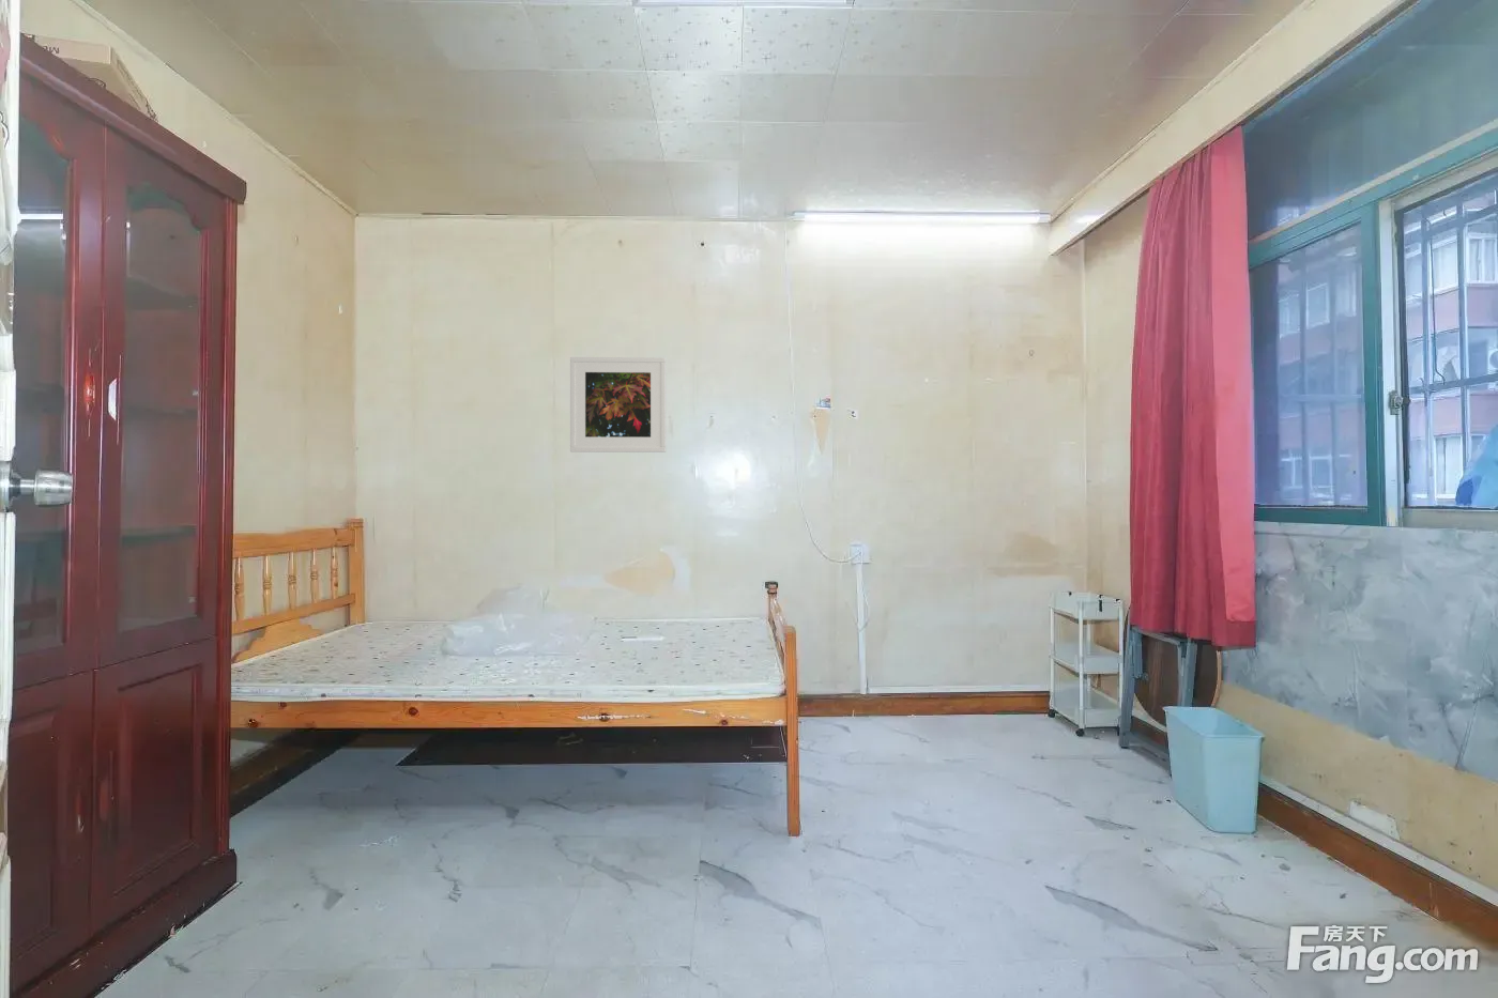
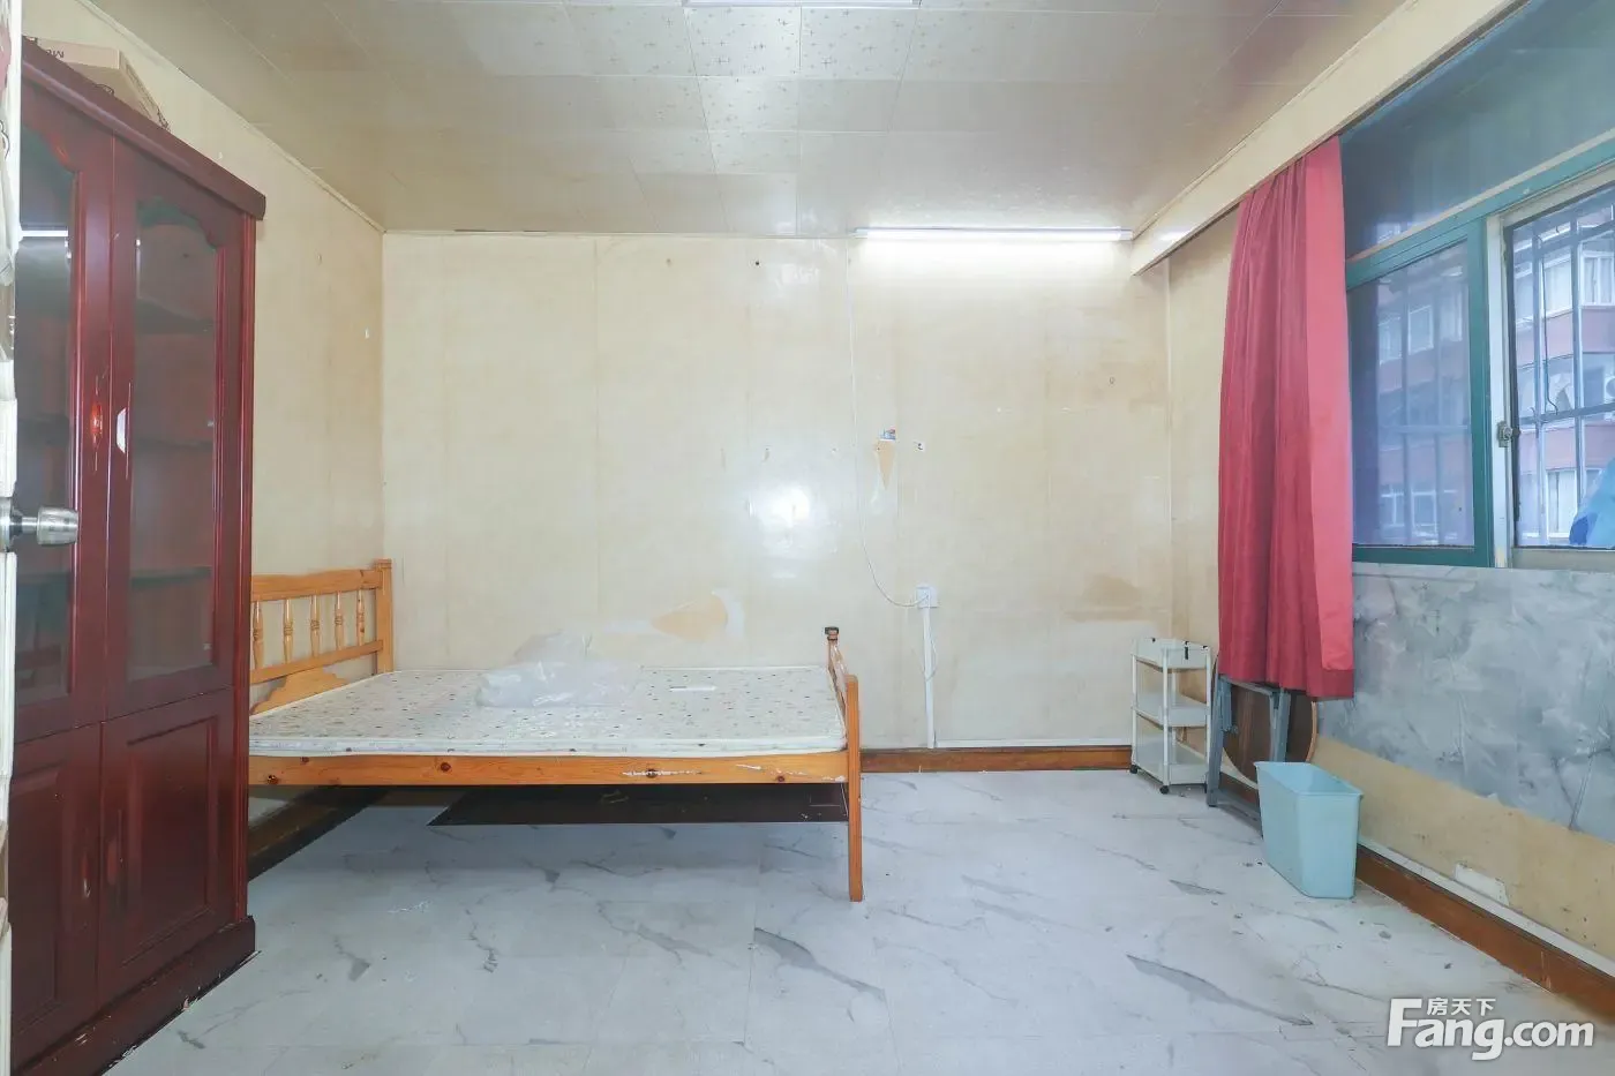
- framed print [569,356,667,453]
